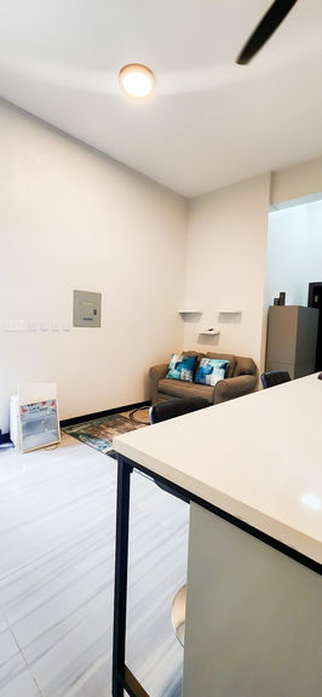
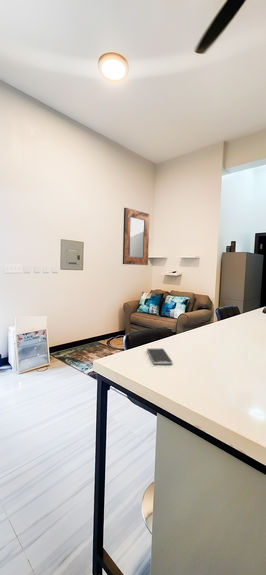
+ smartphone [146,347,173,365]
+ home mirror [122,207,150,266]
